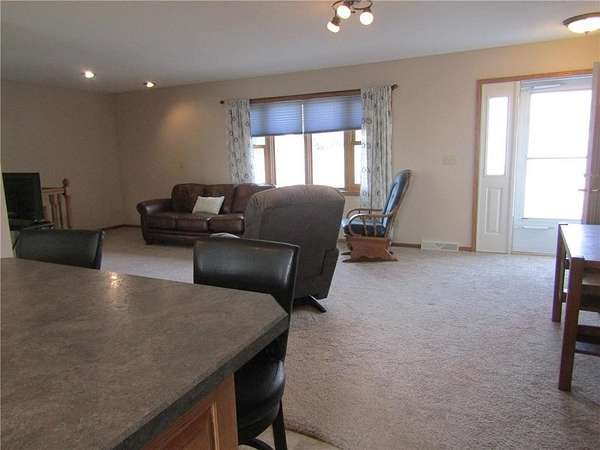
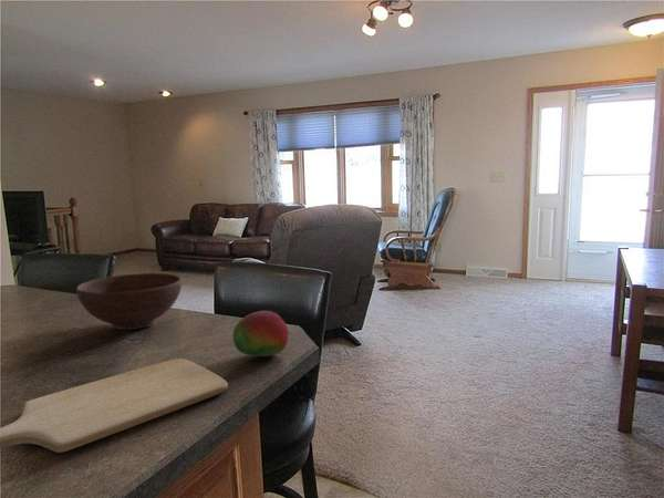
+ bowl [75,272,183,331]
+ chopping board [0,357,229,454]
+ fruit [231,310,290,357]
